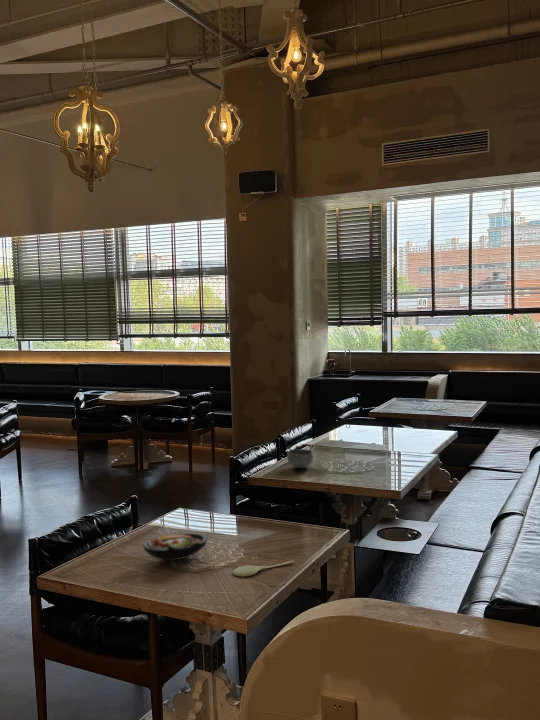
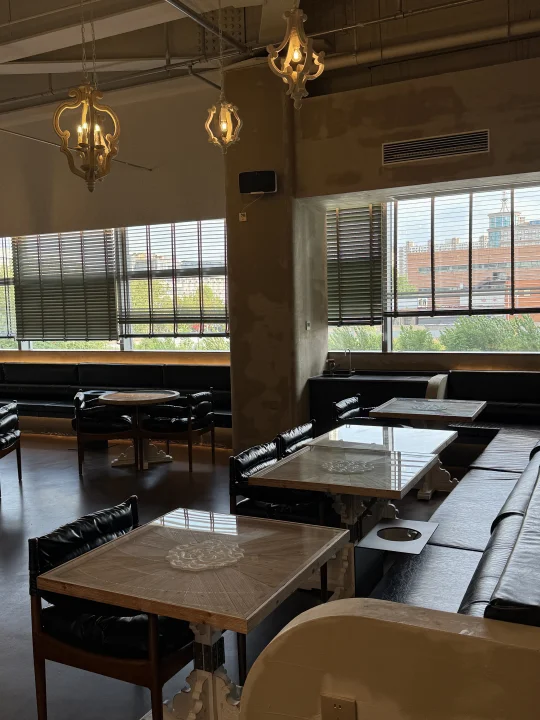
- spoon [232,560,295,578]
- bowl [142,532,209,561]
- bowl [286,448,314,469]
